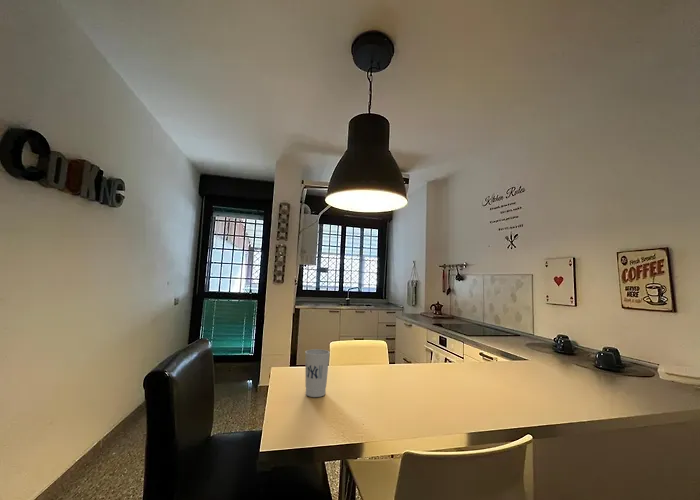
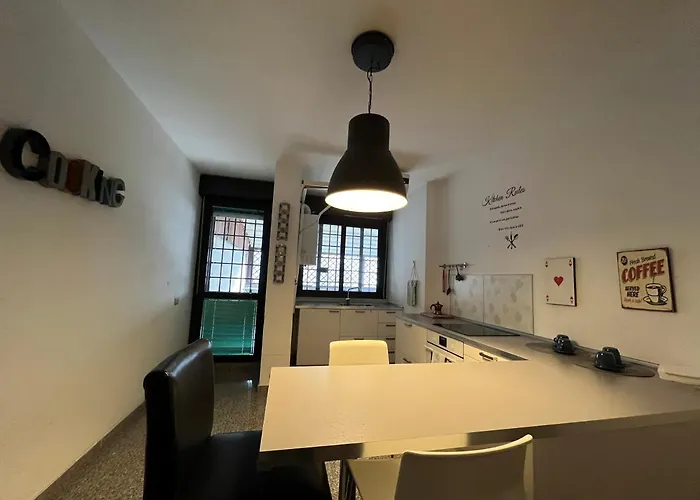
- cup [305,348,331,398]
